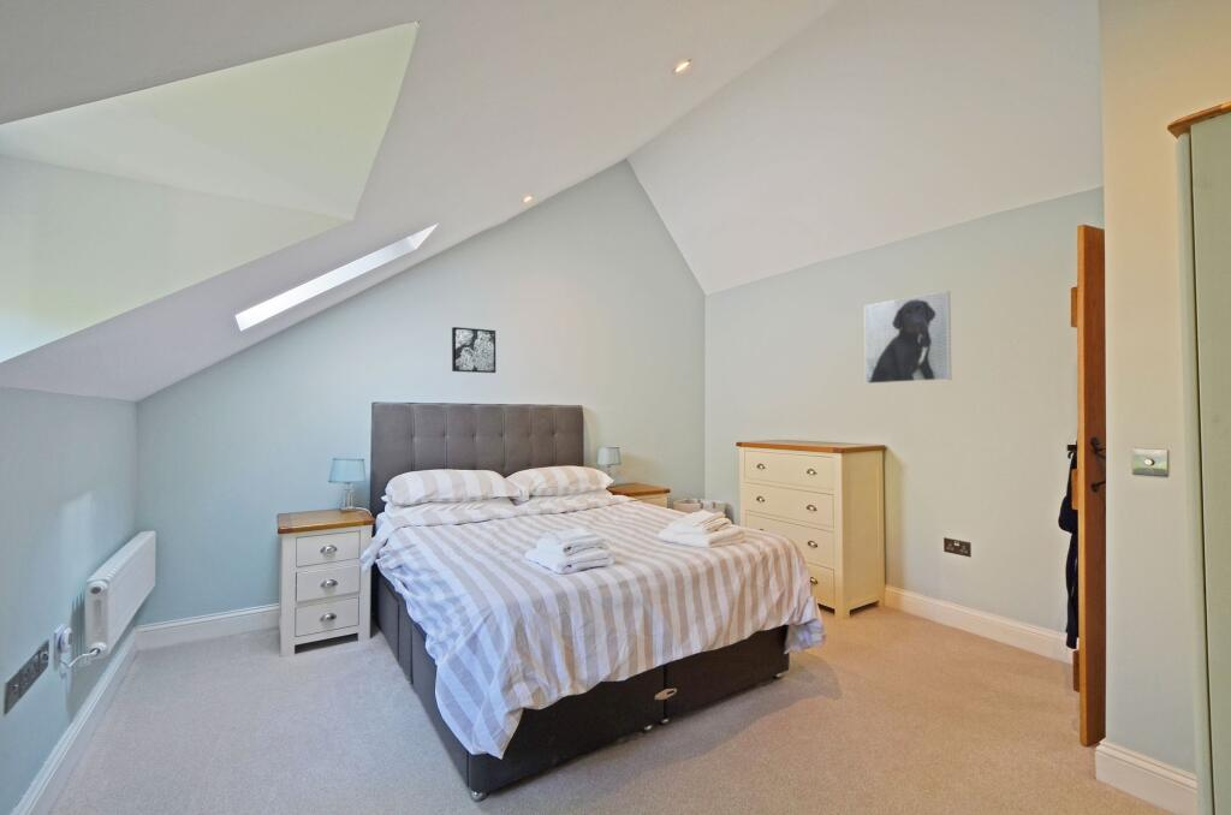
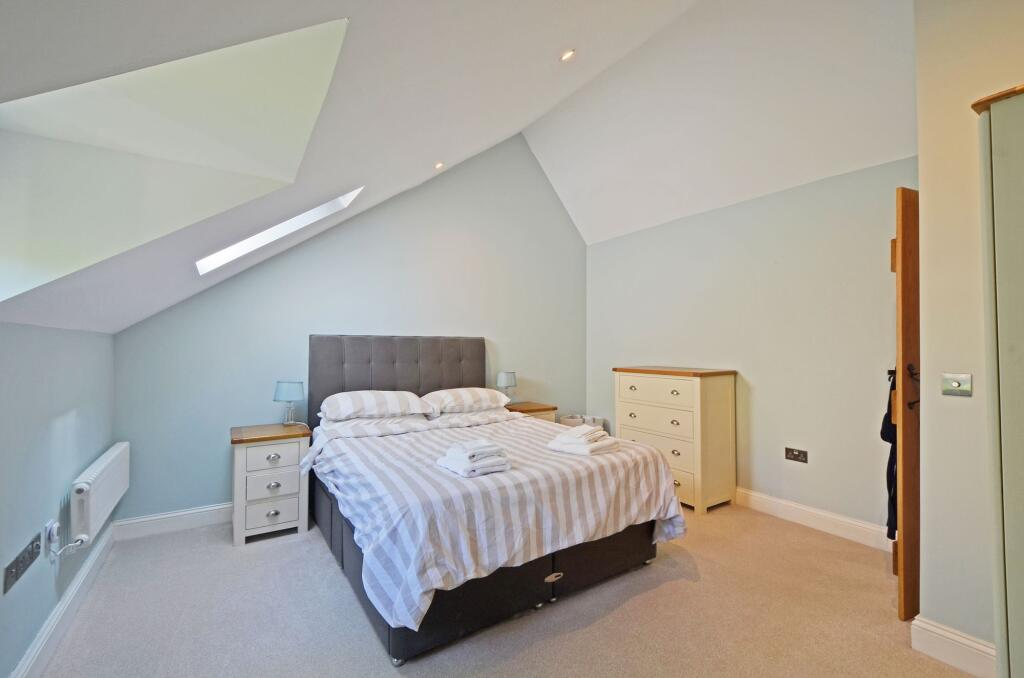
- wall art [451,326,496,374]
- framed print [863,290,952,385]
